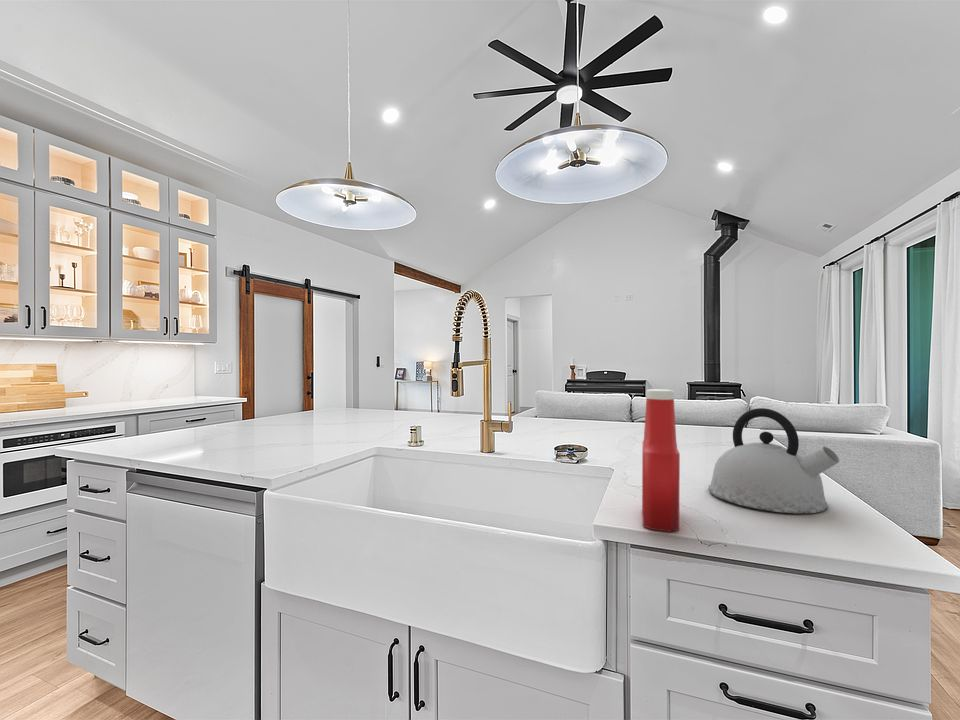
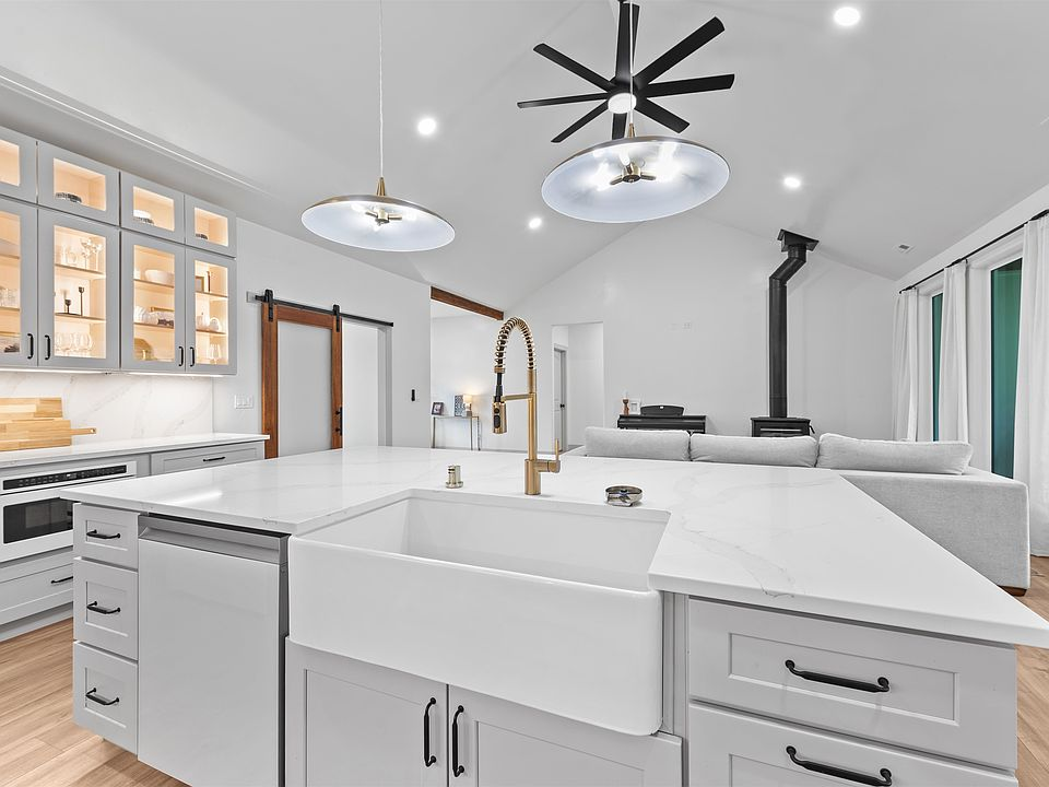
- soap bottle [641,388,681,533]
- kettle [707,407,840,514]
